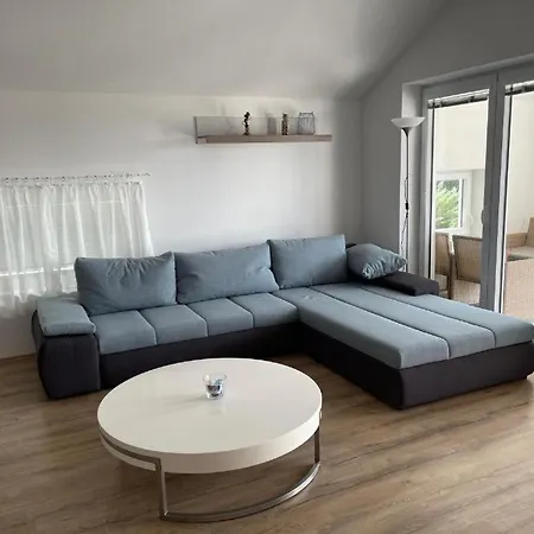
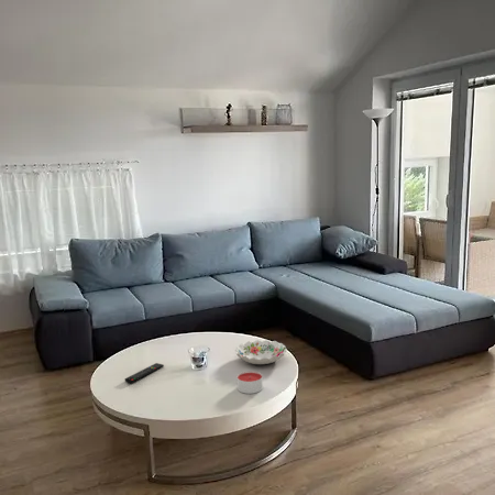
+ remote control [123,362,165,384]
+ candle [237,371,264,395]
+ decorative bowl [234,339,288,365]
